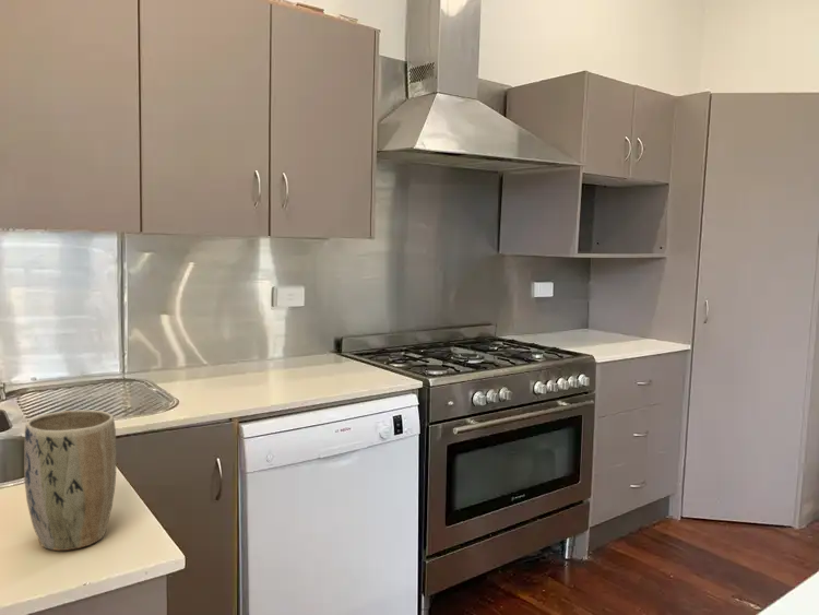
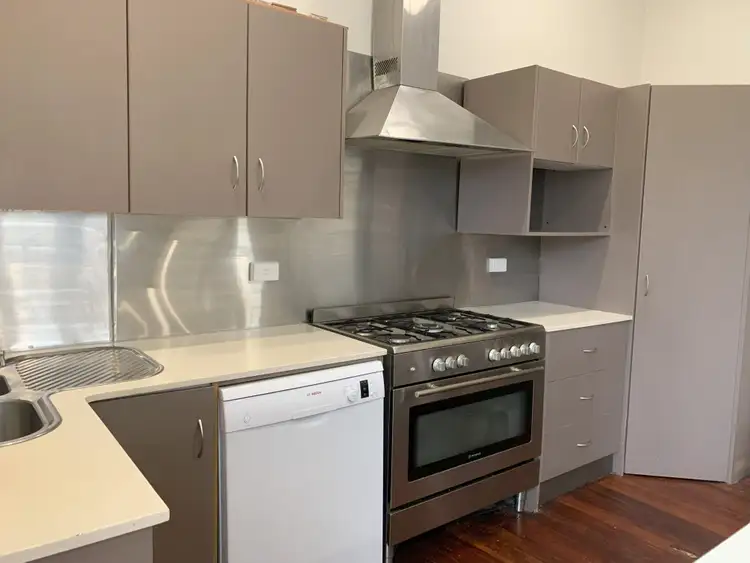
- plant pot [23,409,118,552]
